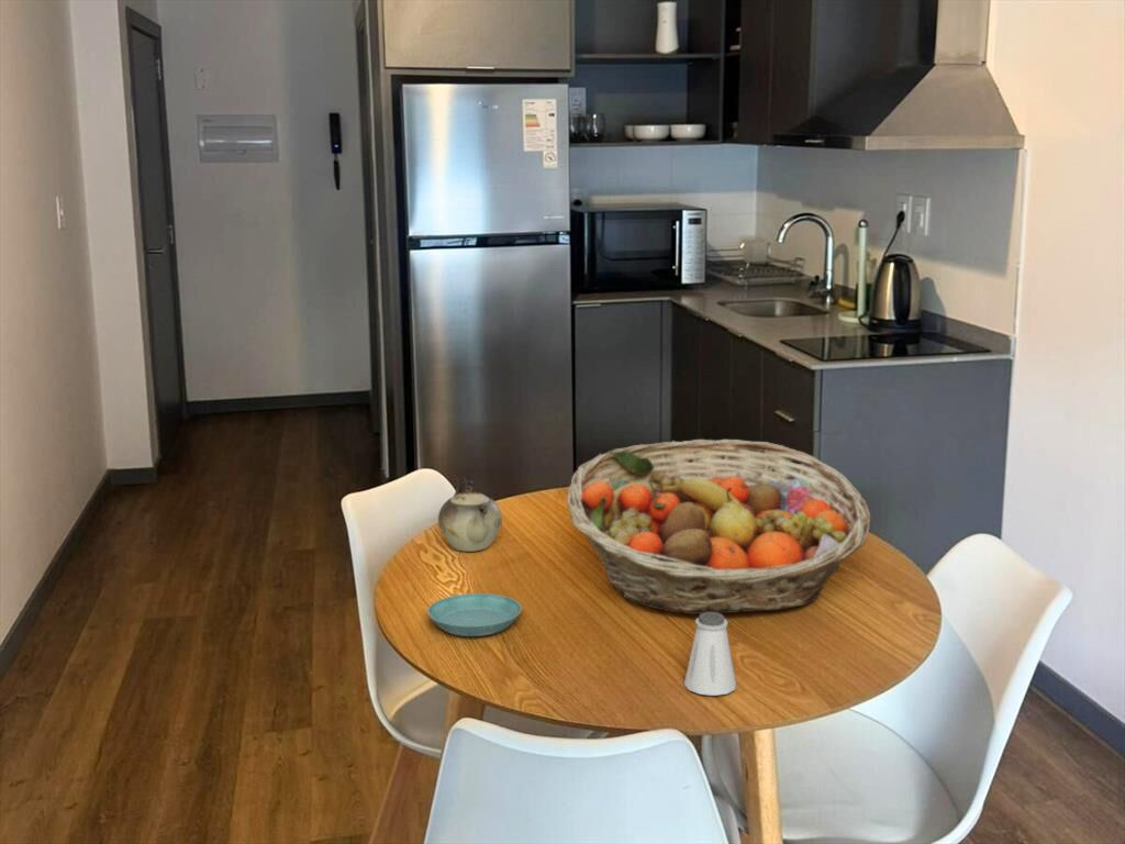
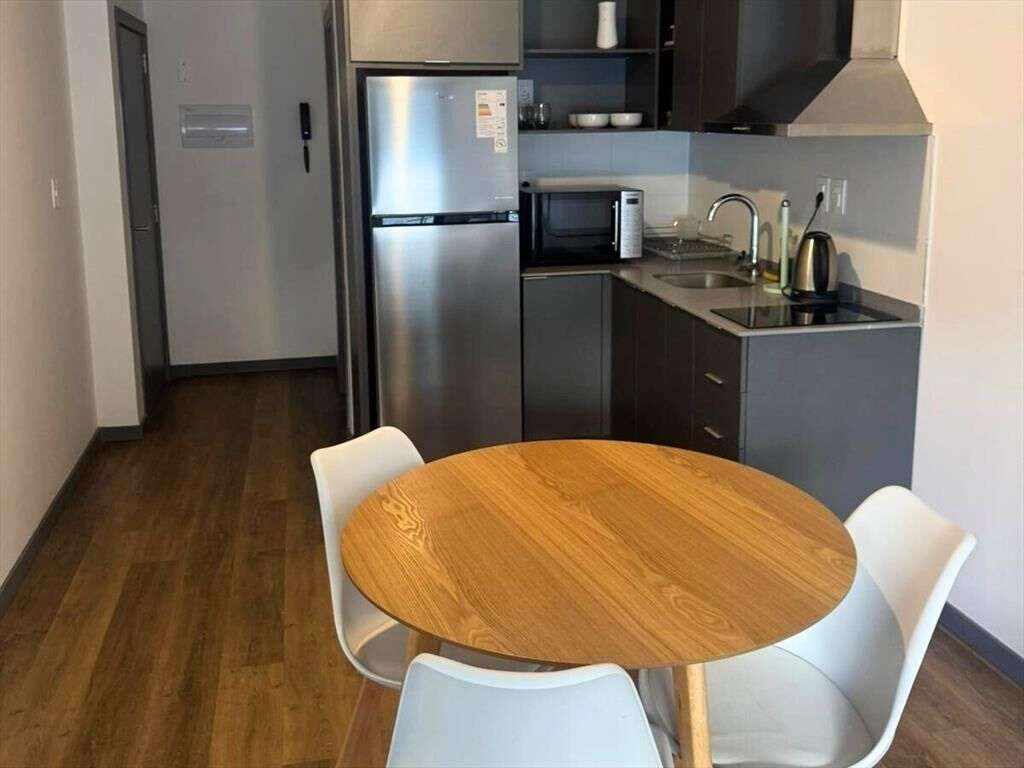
- teapot [437,477,503,553]
- saltshaker [683,612,737,697]
- saucer [426,592,523,637]
- fruit basket [566,438,872,615]
